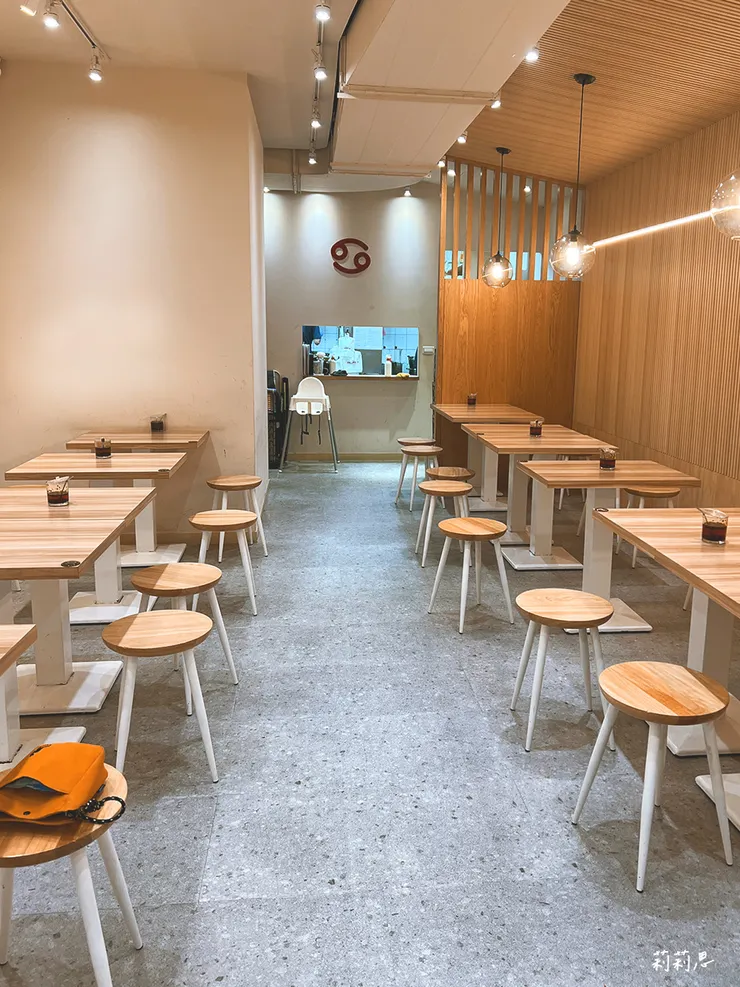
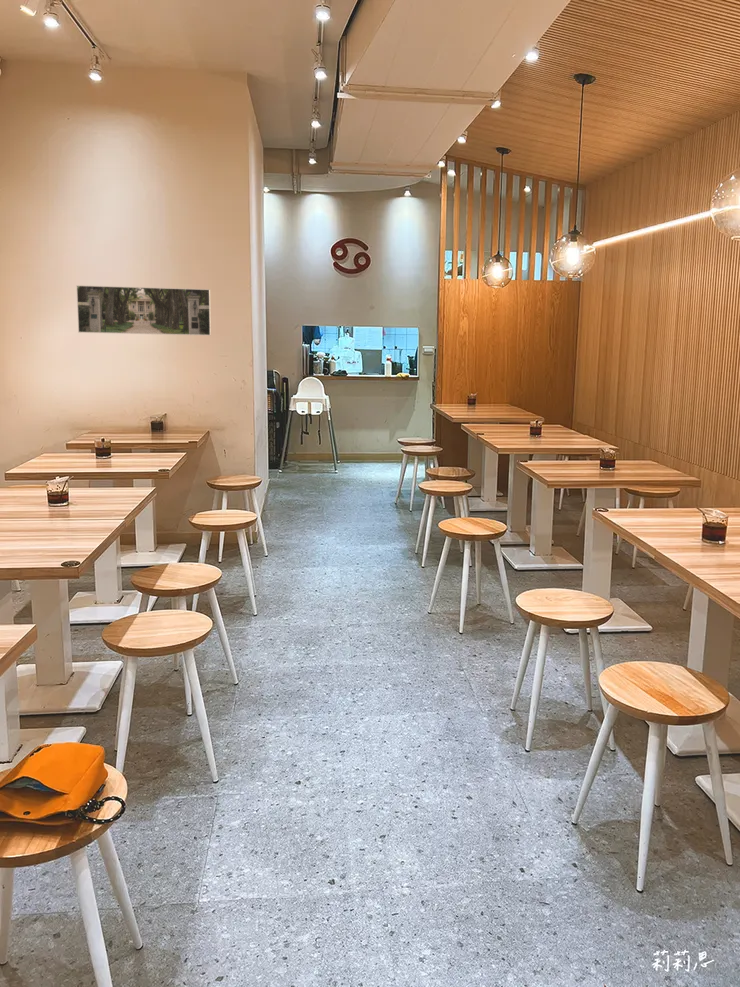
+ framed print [75,284,212,337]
